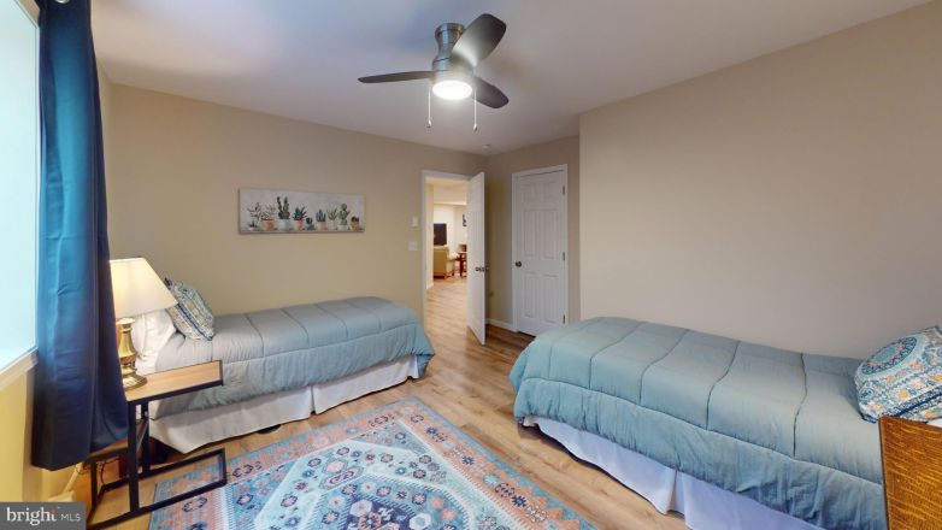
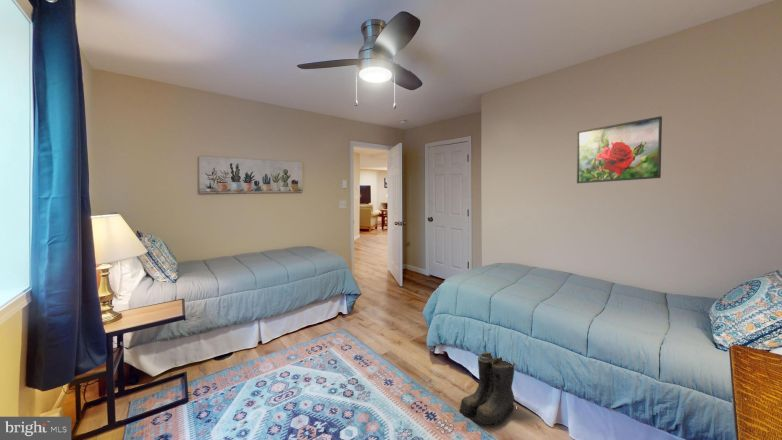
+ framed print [576,115,663,184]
+ boots [458,352,516,429]
